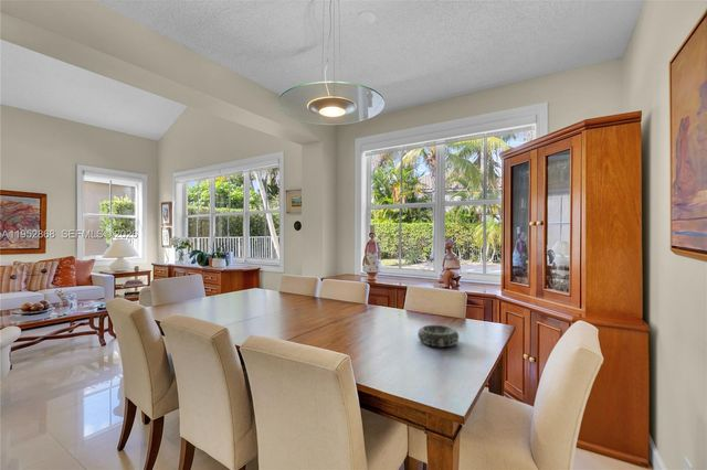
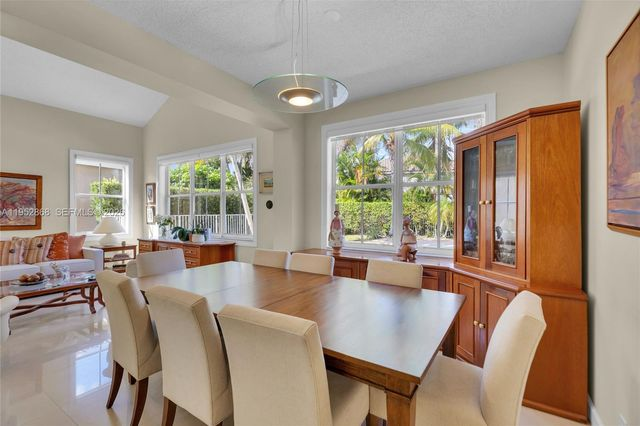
- decorative bowl [416,324,460,348]
